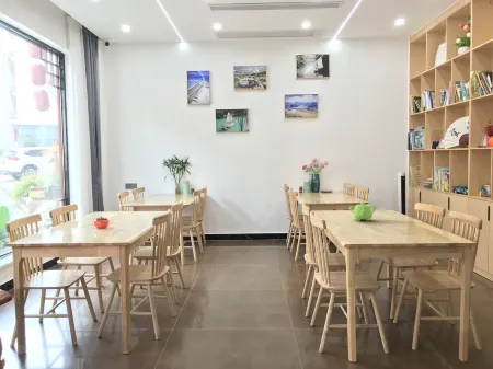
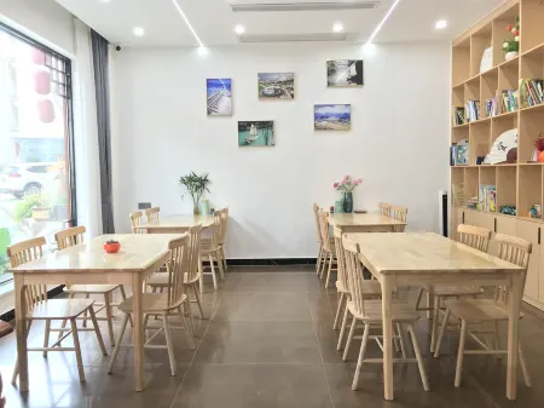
- teapot [348,201,378,222]
